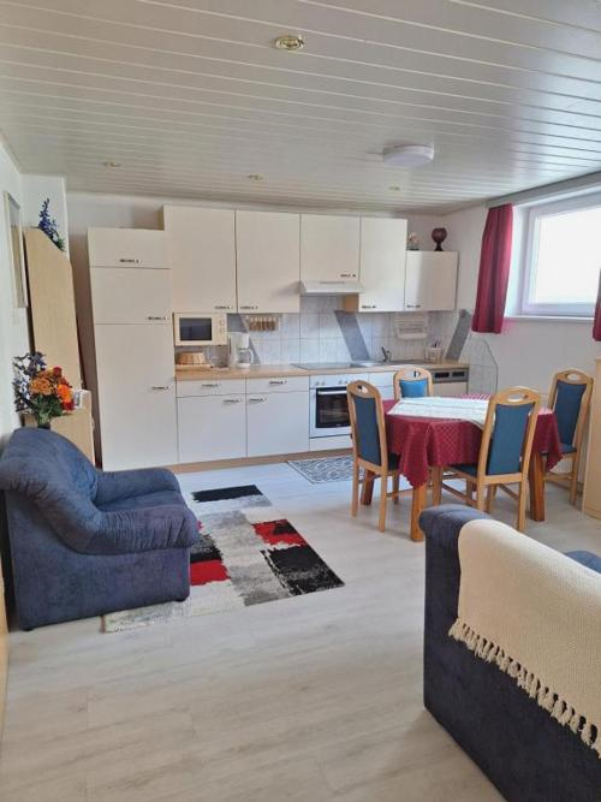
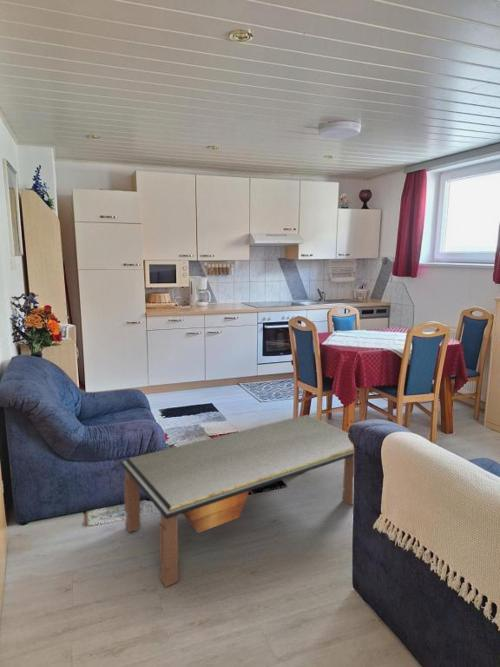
+ coffee table [119,414,355,588]
